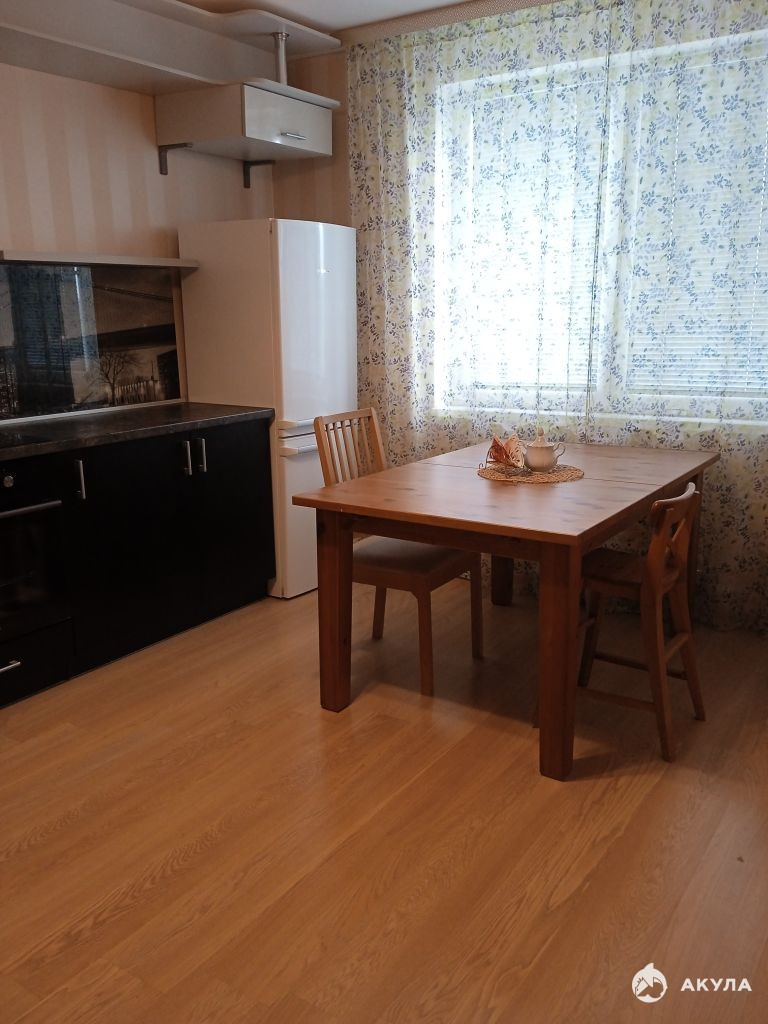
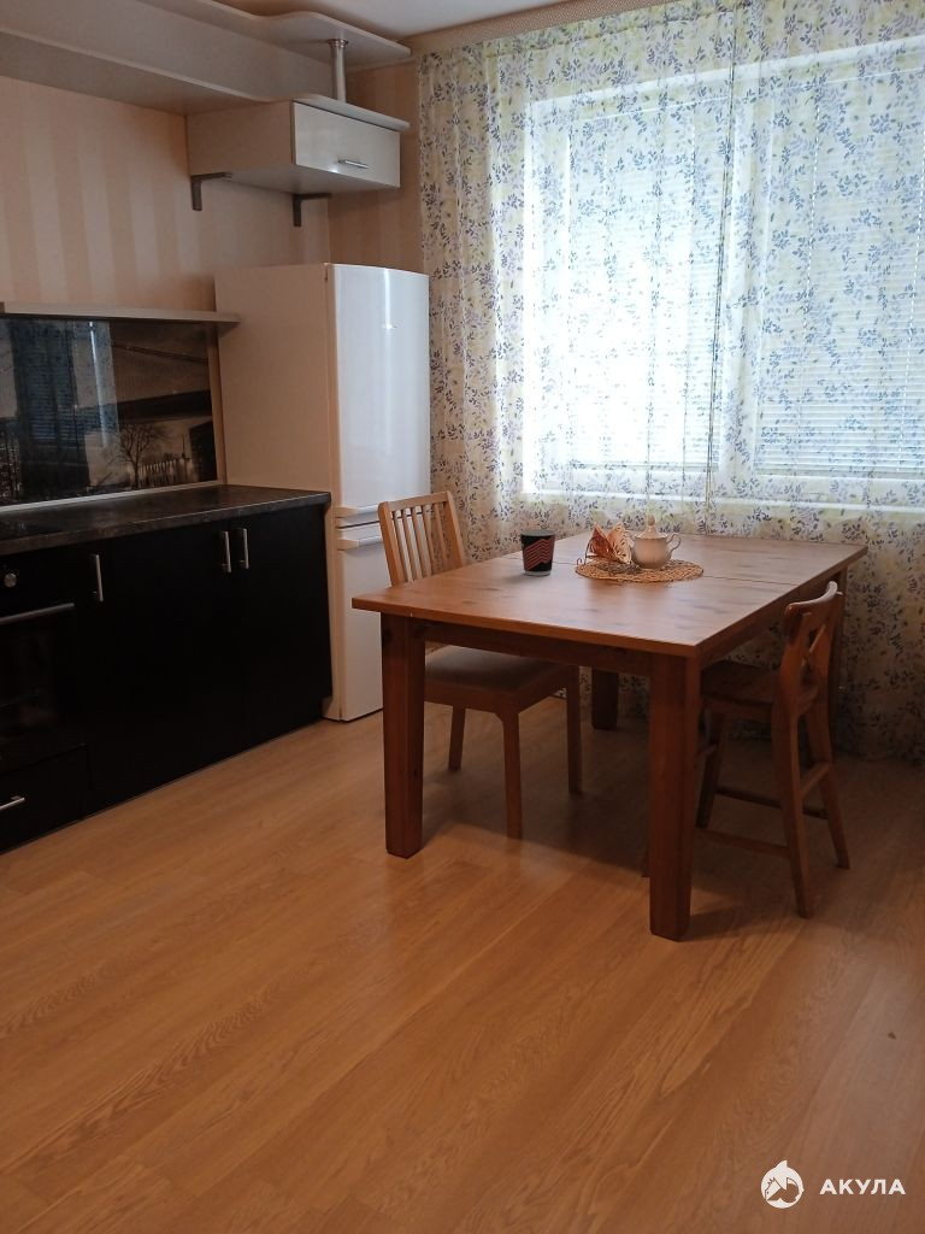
+ cup [518,528,558,577]
